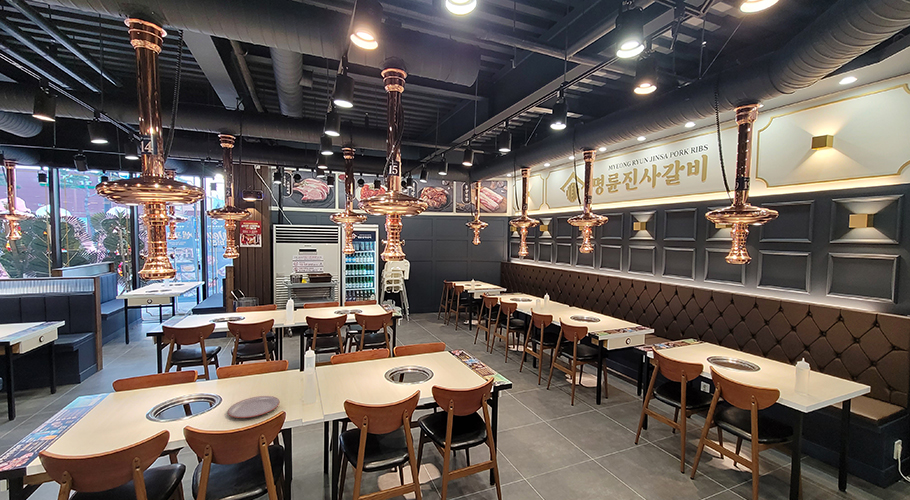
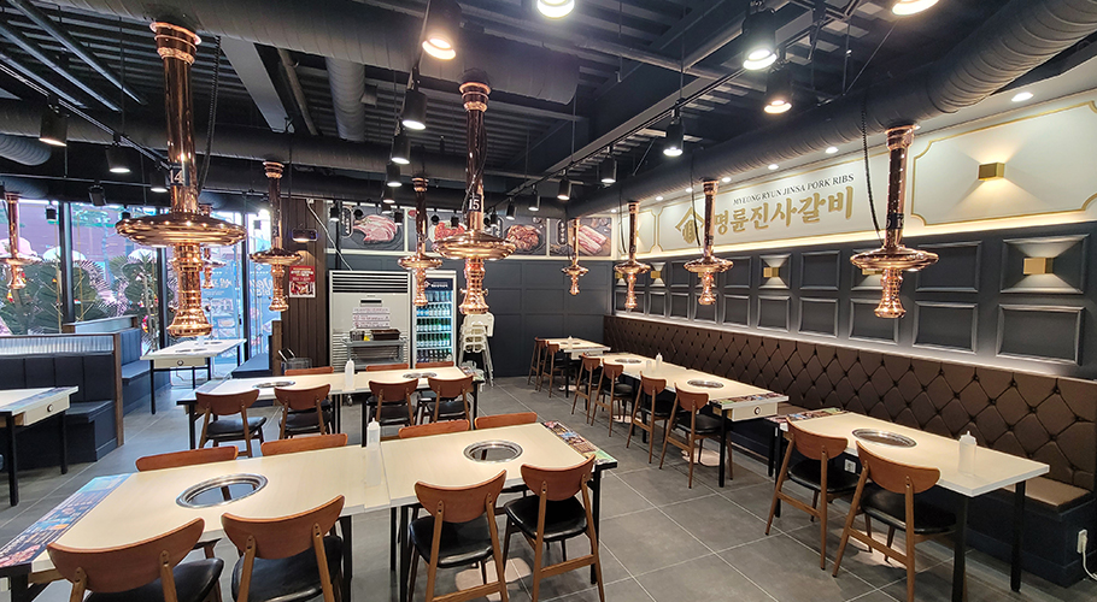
- plate [227,395,281,419]
